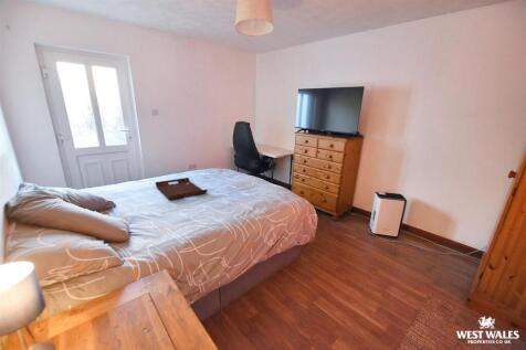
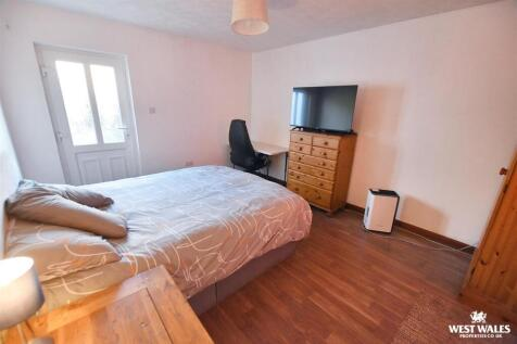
- serving tray [155,177,209,201]
